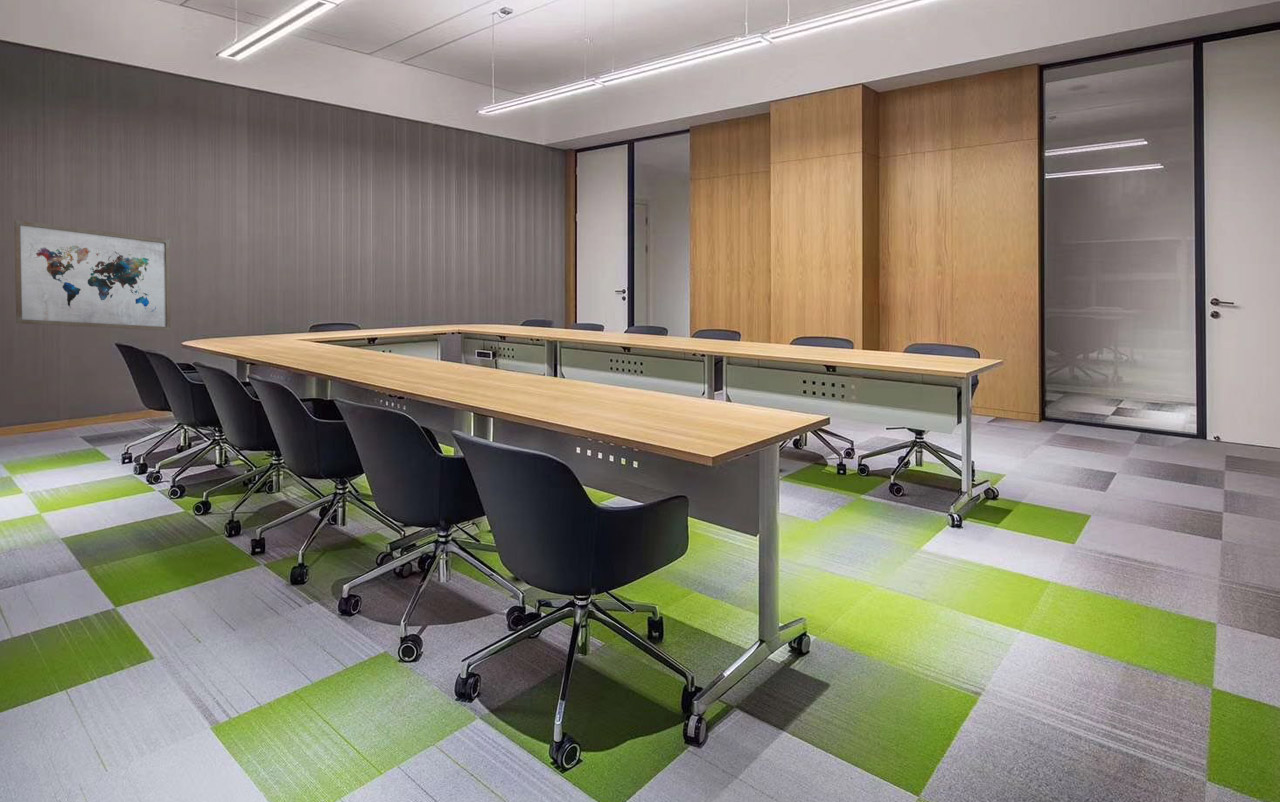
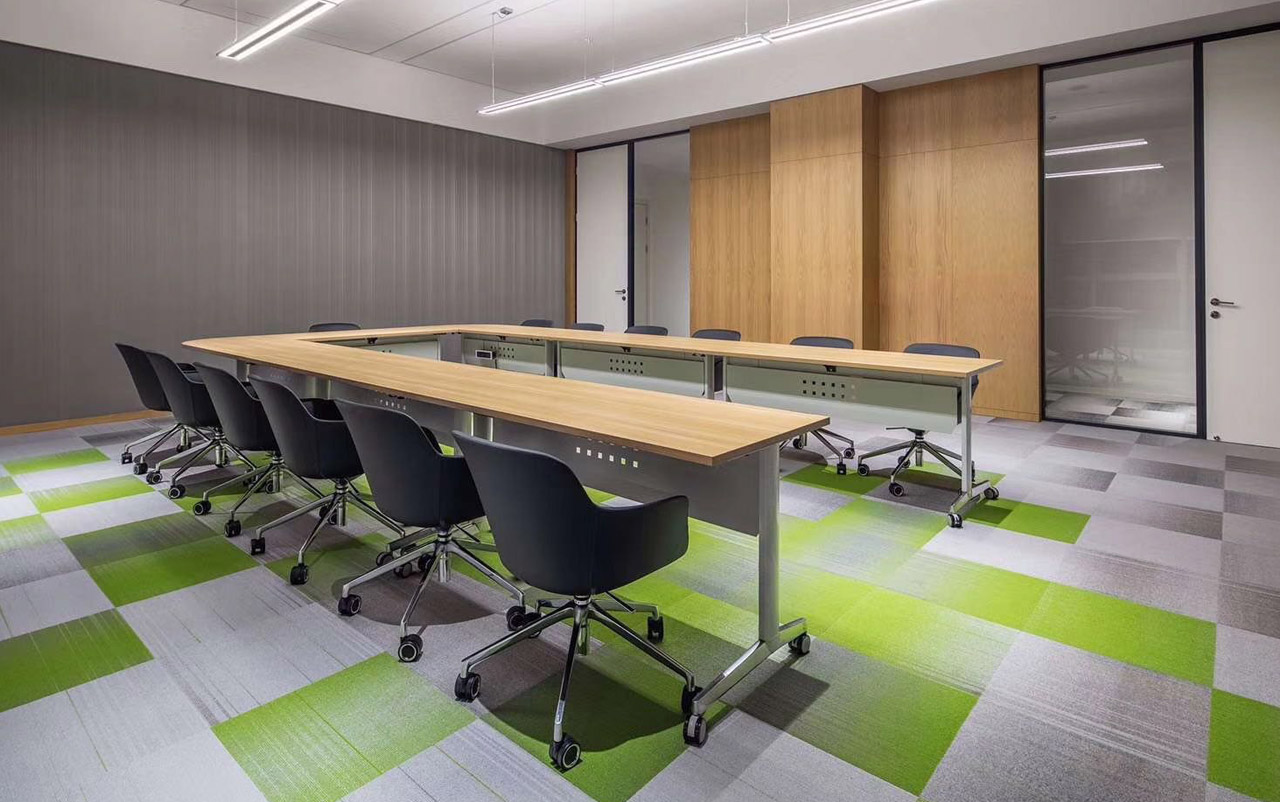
- wall art [13,219,172,332]
